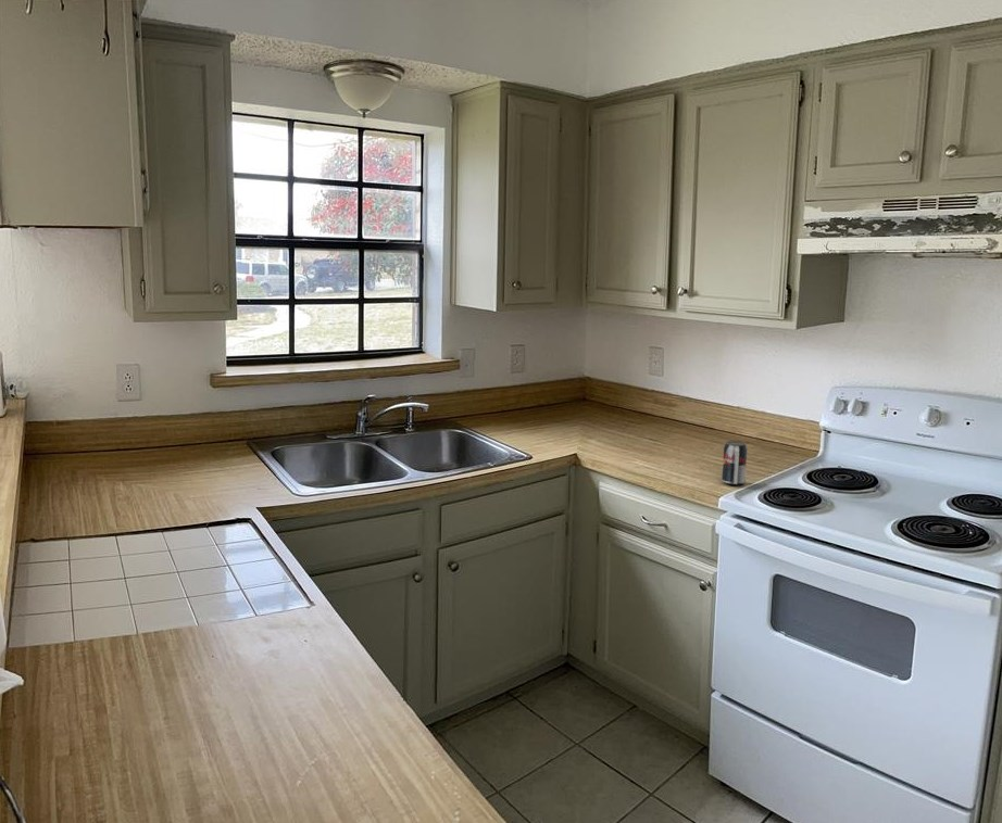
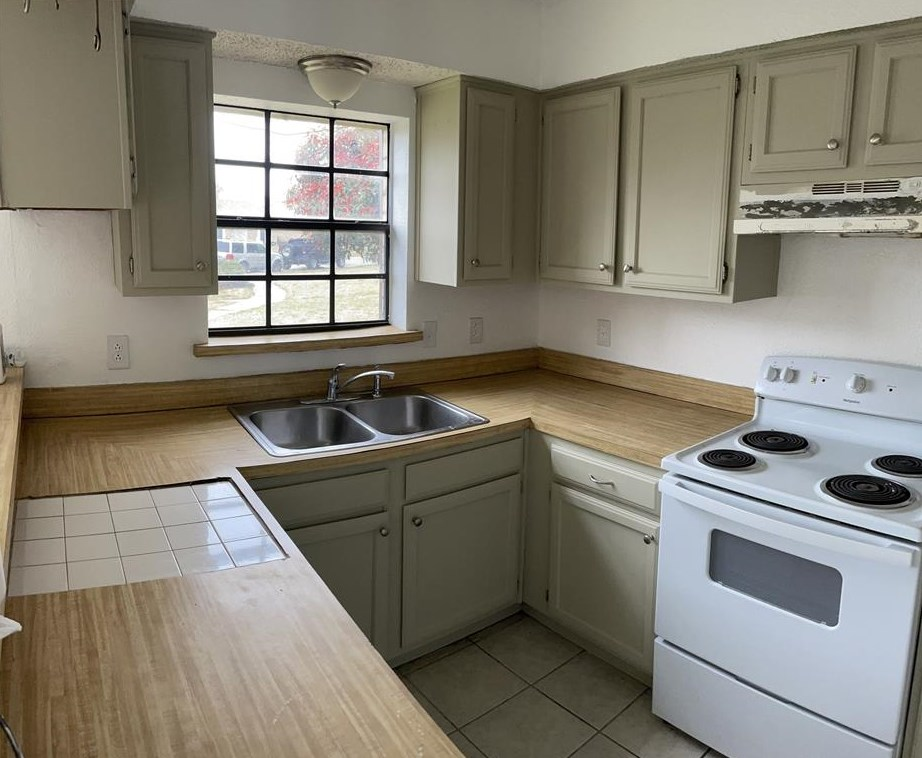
- beverage can [721,440,748,486]
